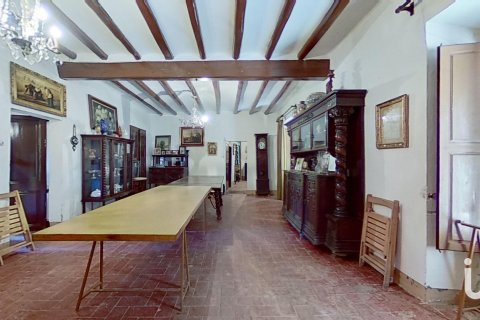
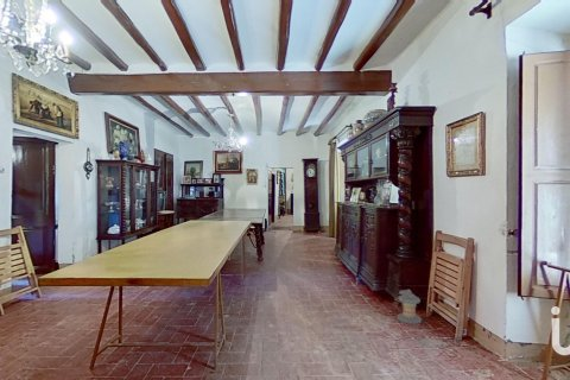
+ lantern [397,289,423,325]
